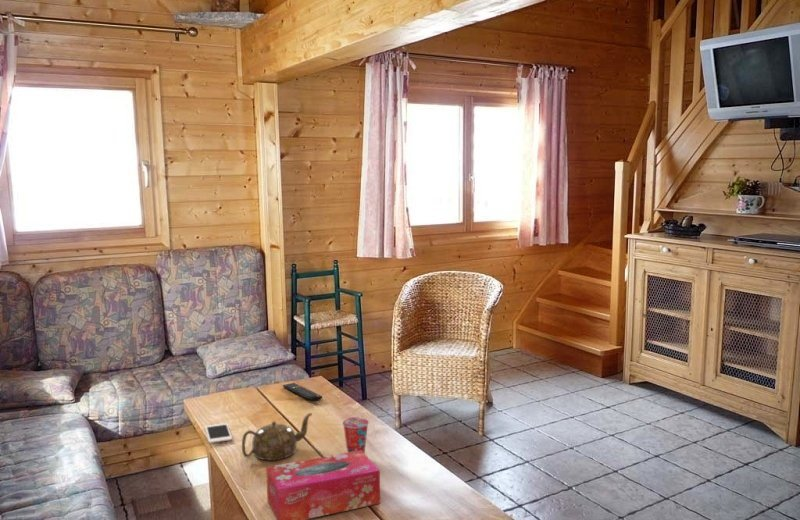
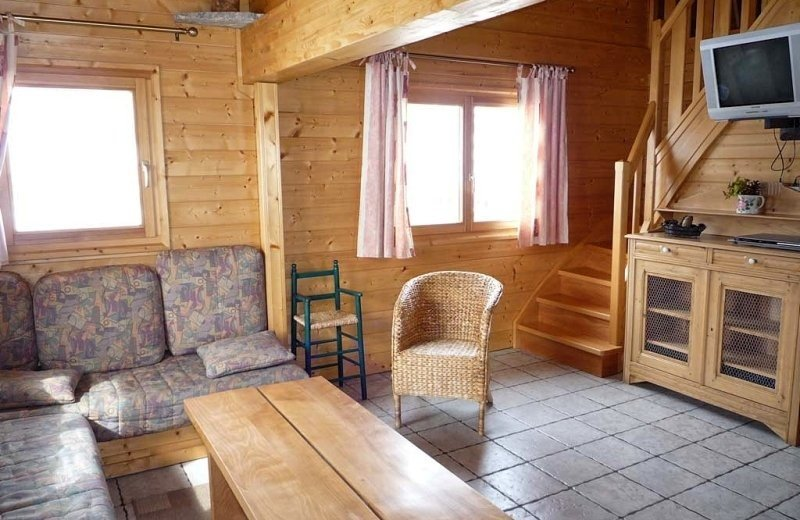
- cup [342,416,370,454]
- tissue box [265,450,381,520]
- remote control [282,382,323,402]
- cell phone [204,422,233,444]
- teapot [241,412,313,461]
